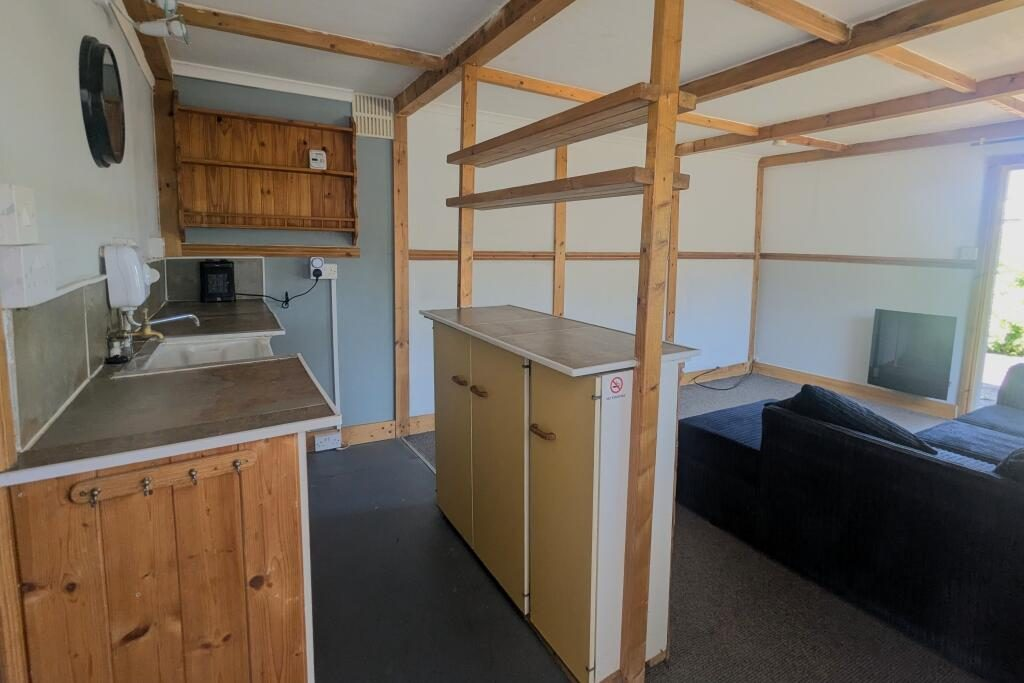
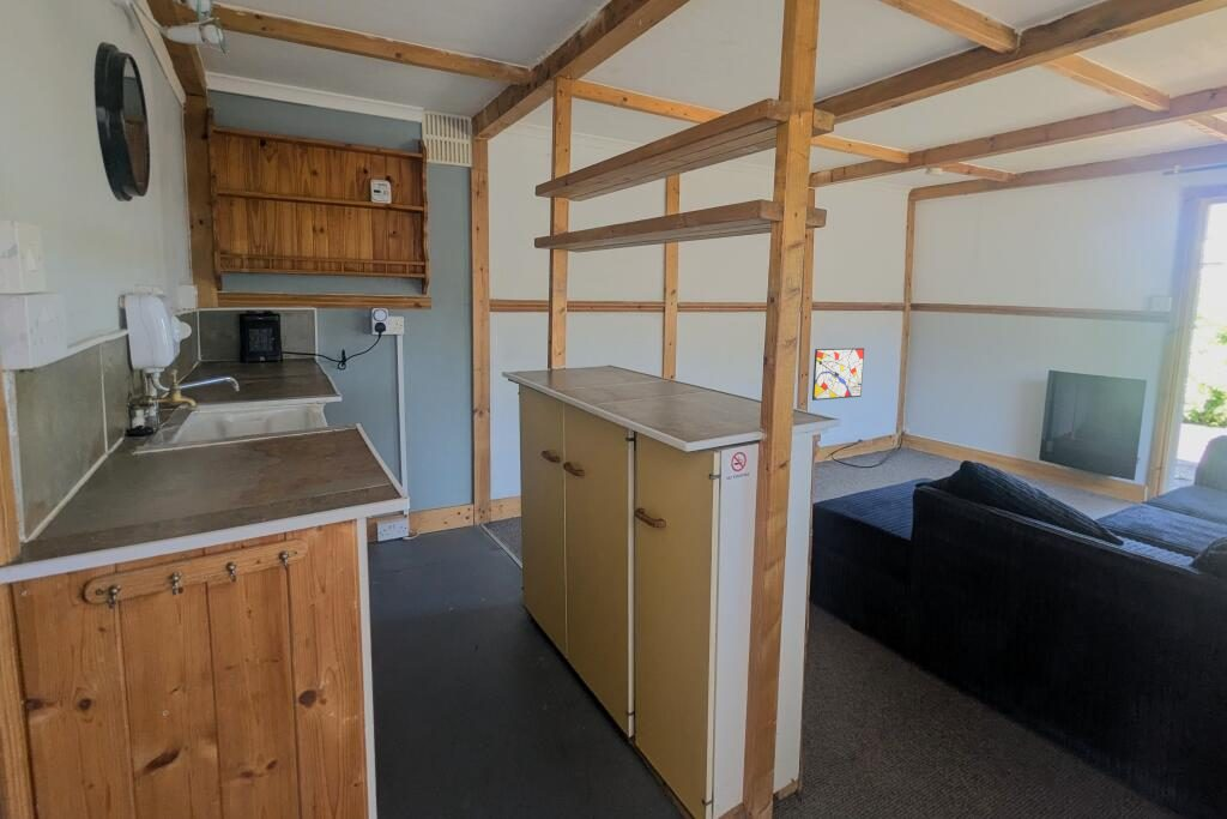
+ wall art [811,347,865,402]
